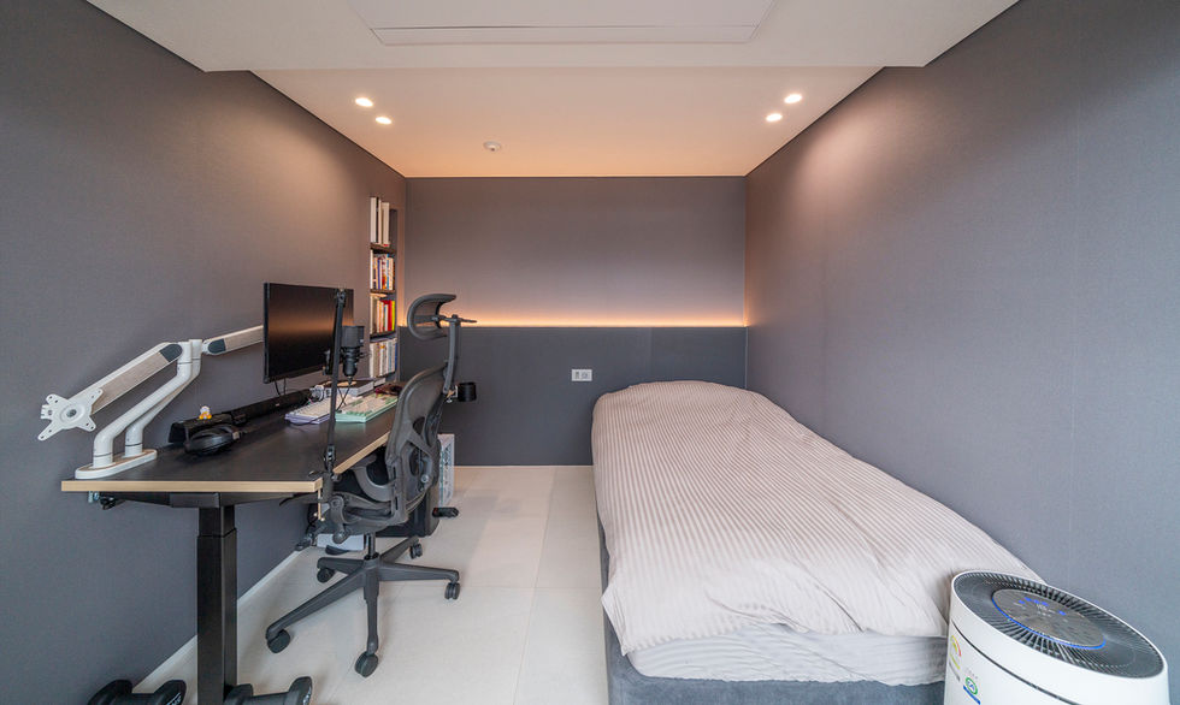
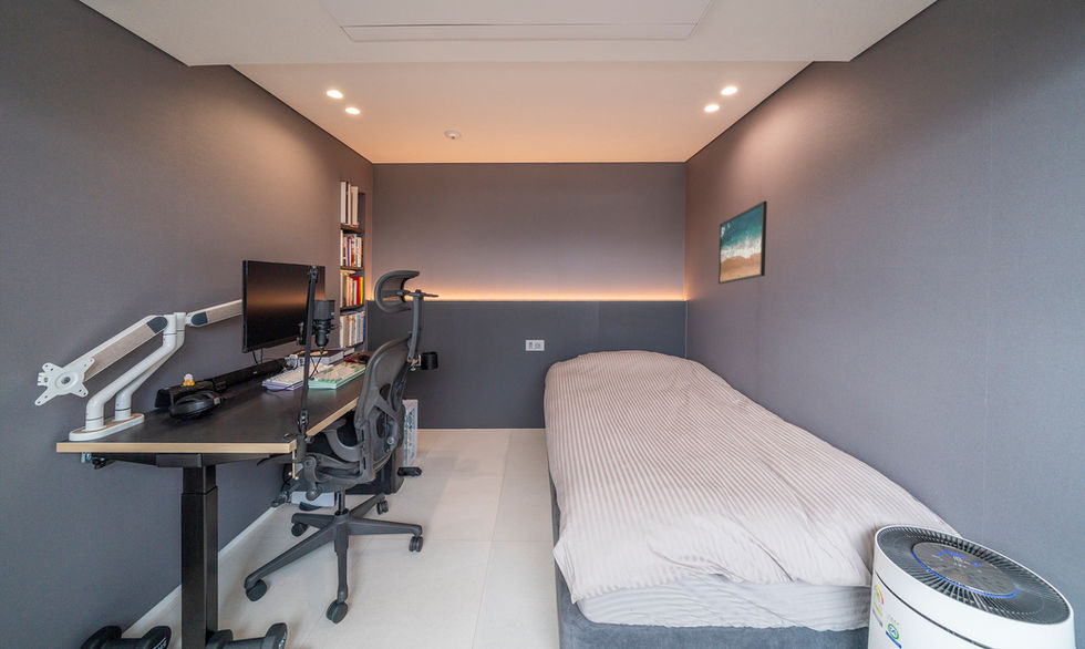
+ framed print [717,200,768,285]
